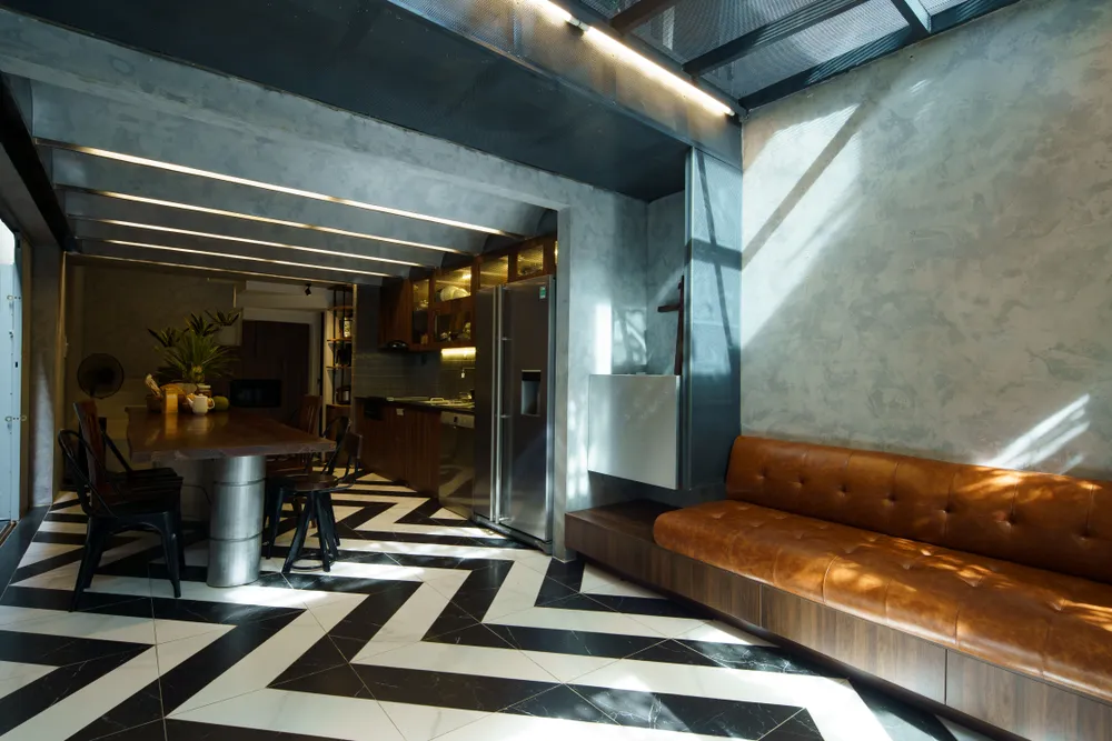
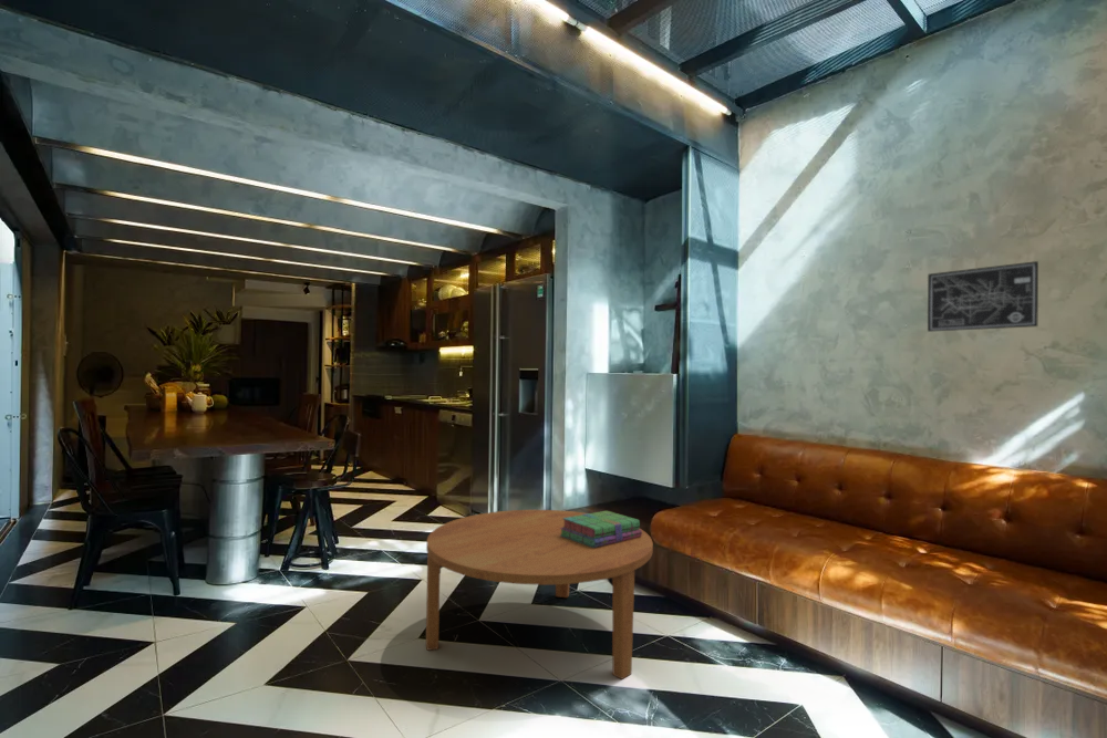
+ coffee table [425,509,654,680]
+ stack of books [560,510,642,548]
+ wall art [927,260,1039,333]
